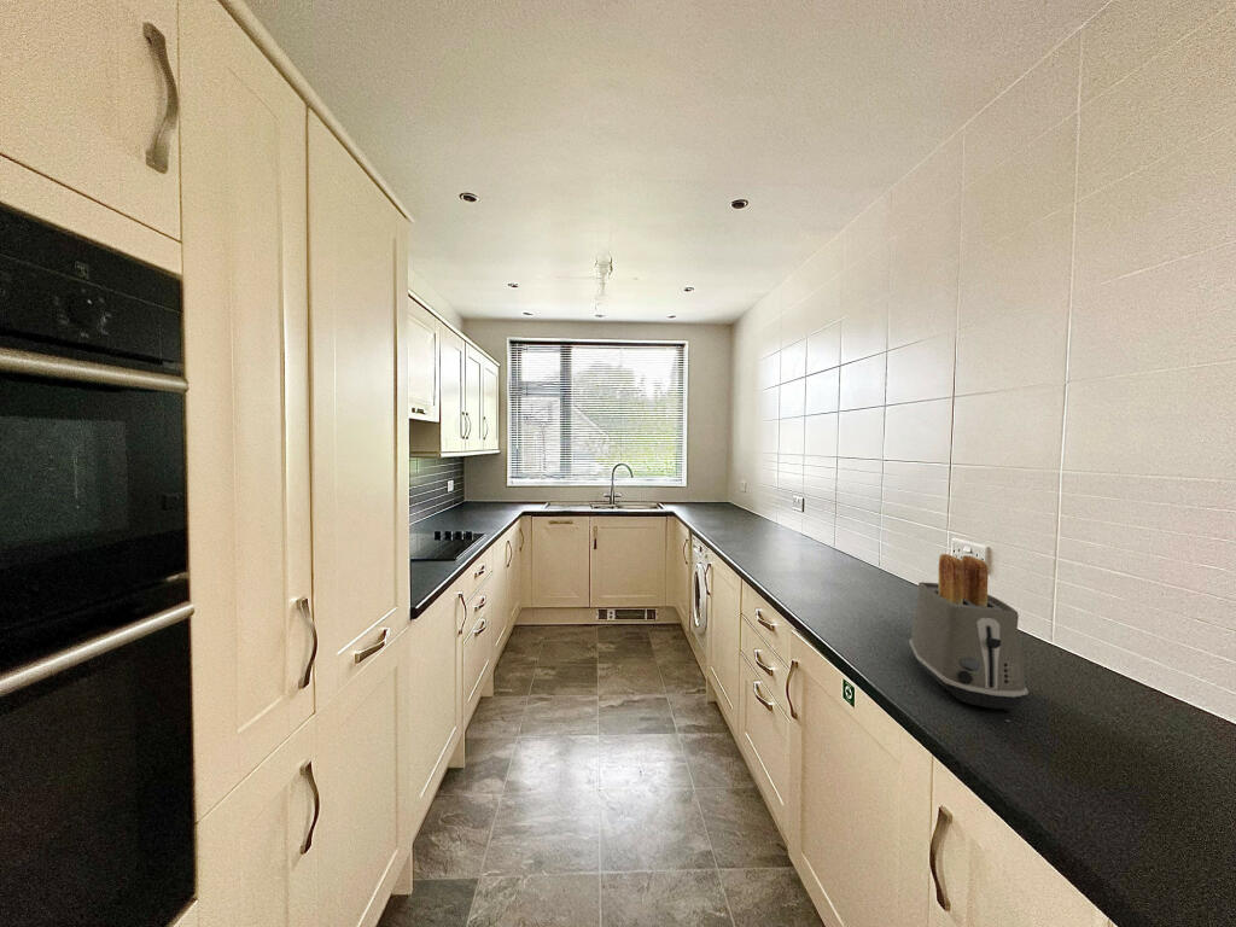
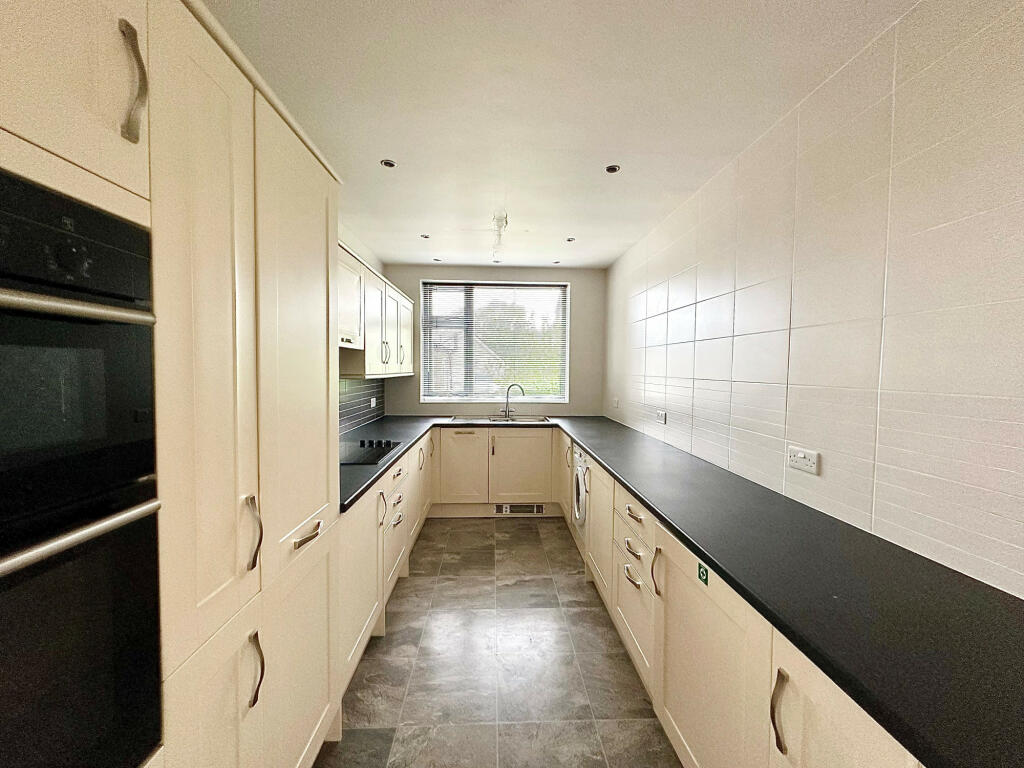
- toaster [909,553,1030,713]
